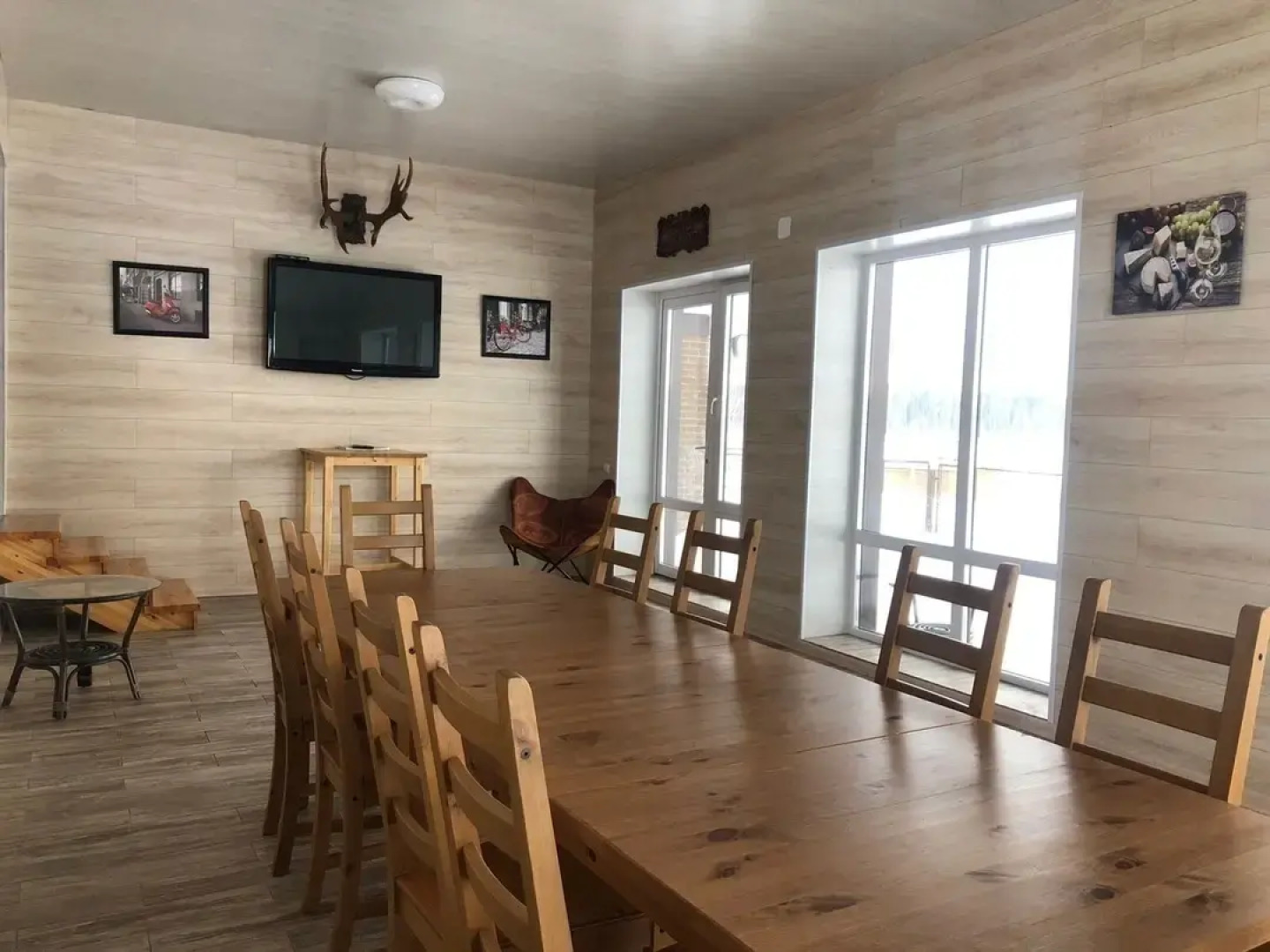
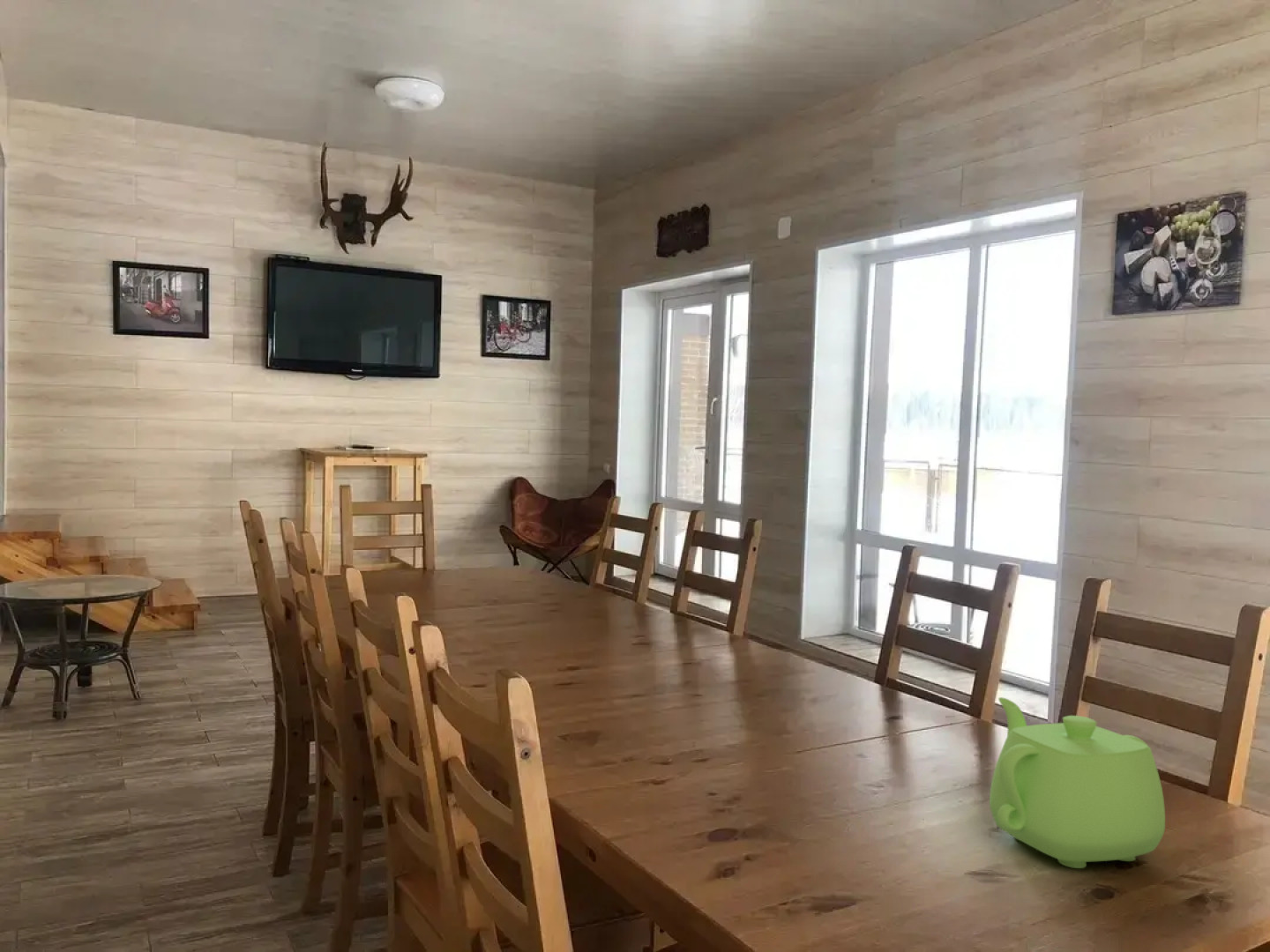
+ teapot [989,696,1166,869]
